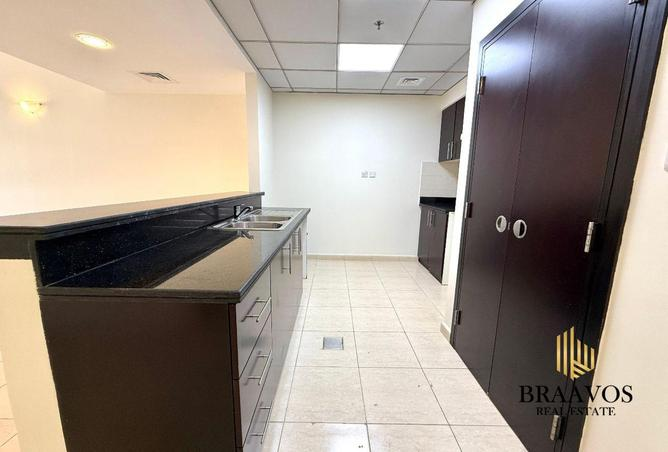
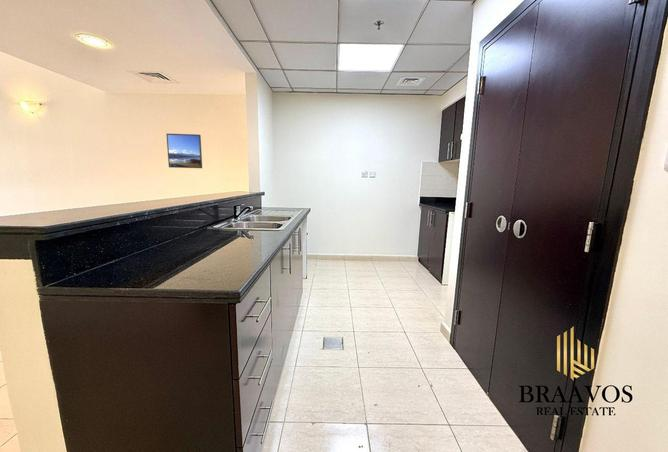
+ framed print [165,133,203,169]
